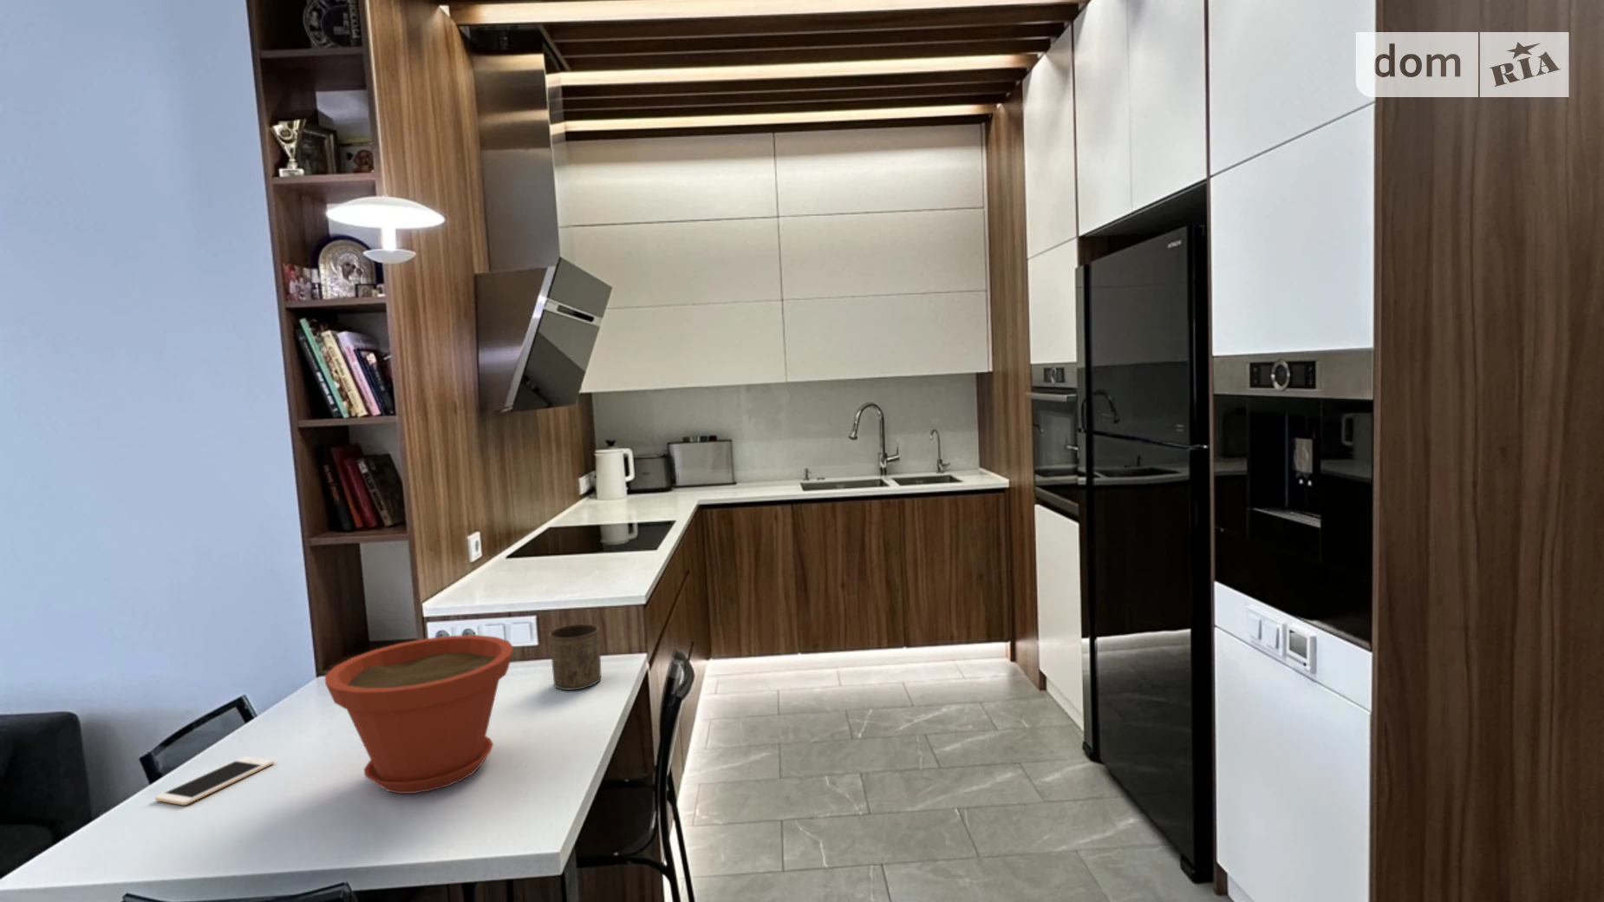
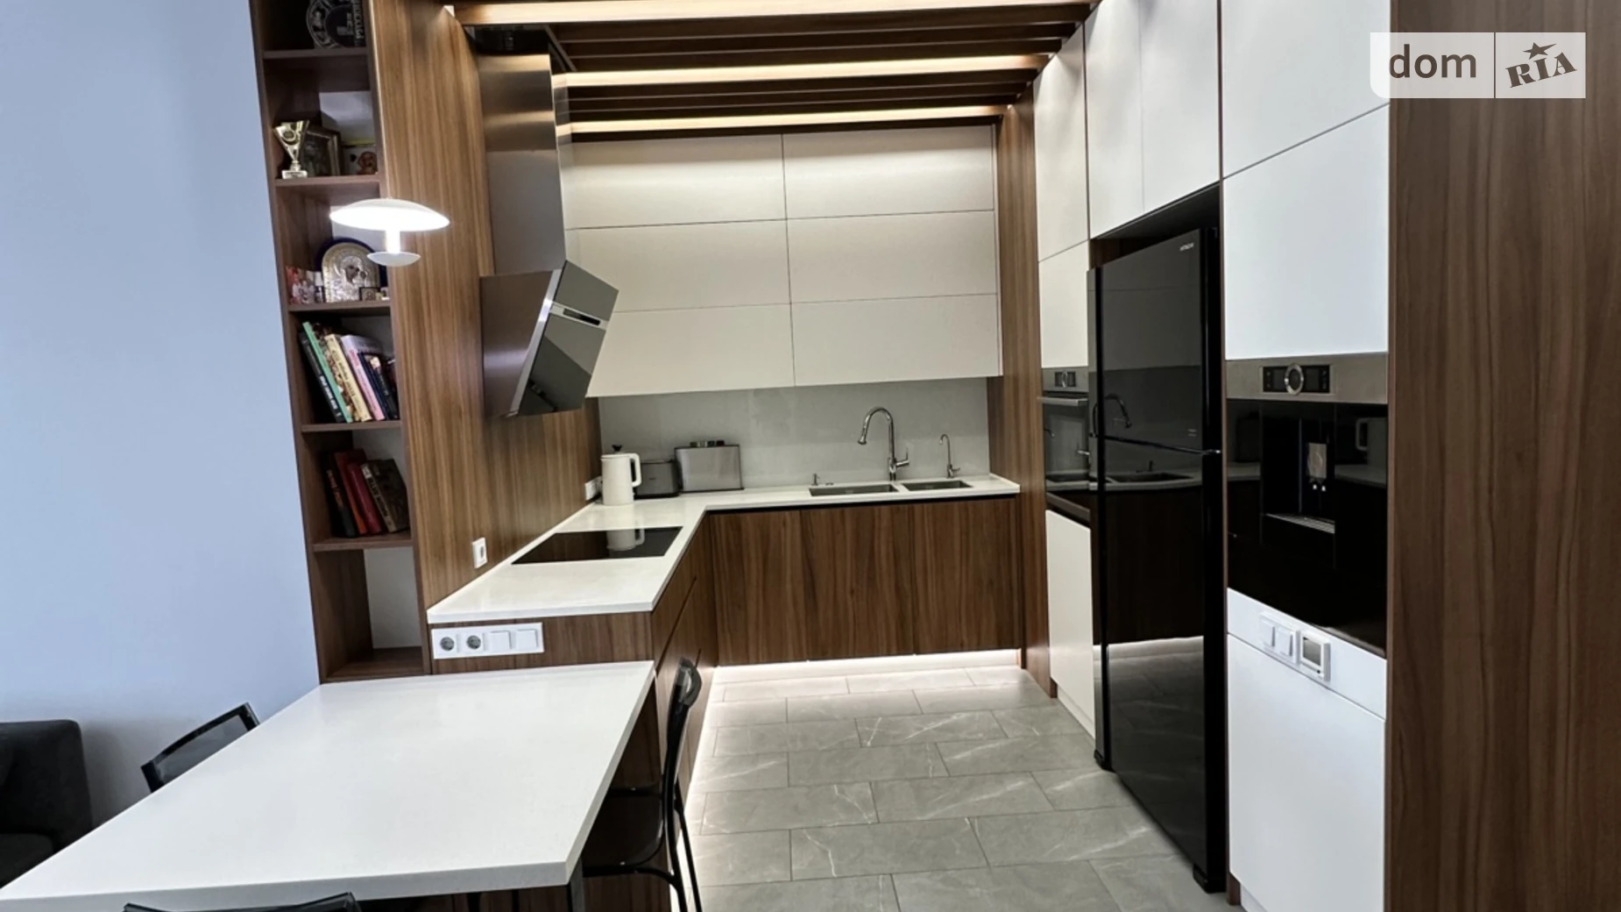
- plant pot [324,634,514,794]
- cell phone [154,756,274,806]
- cup [548,623,603,691]
